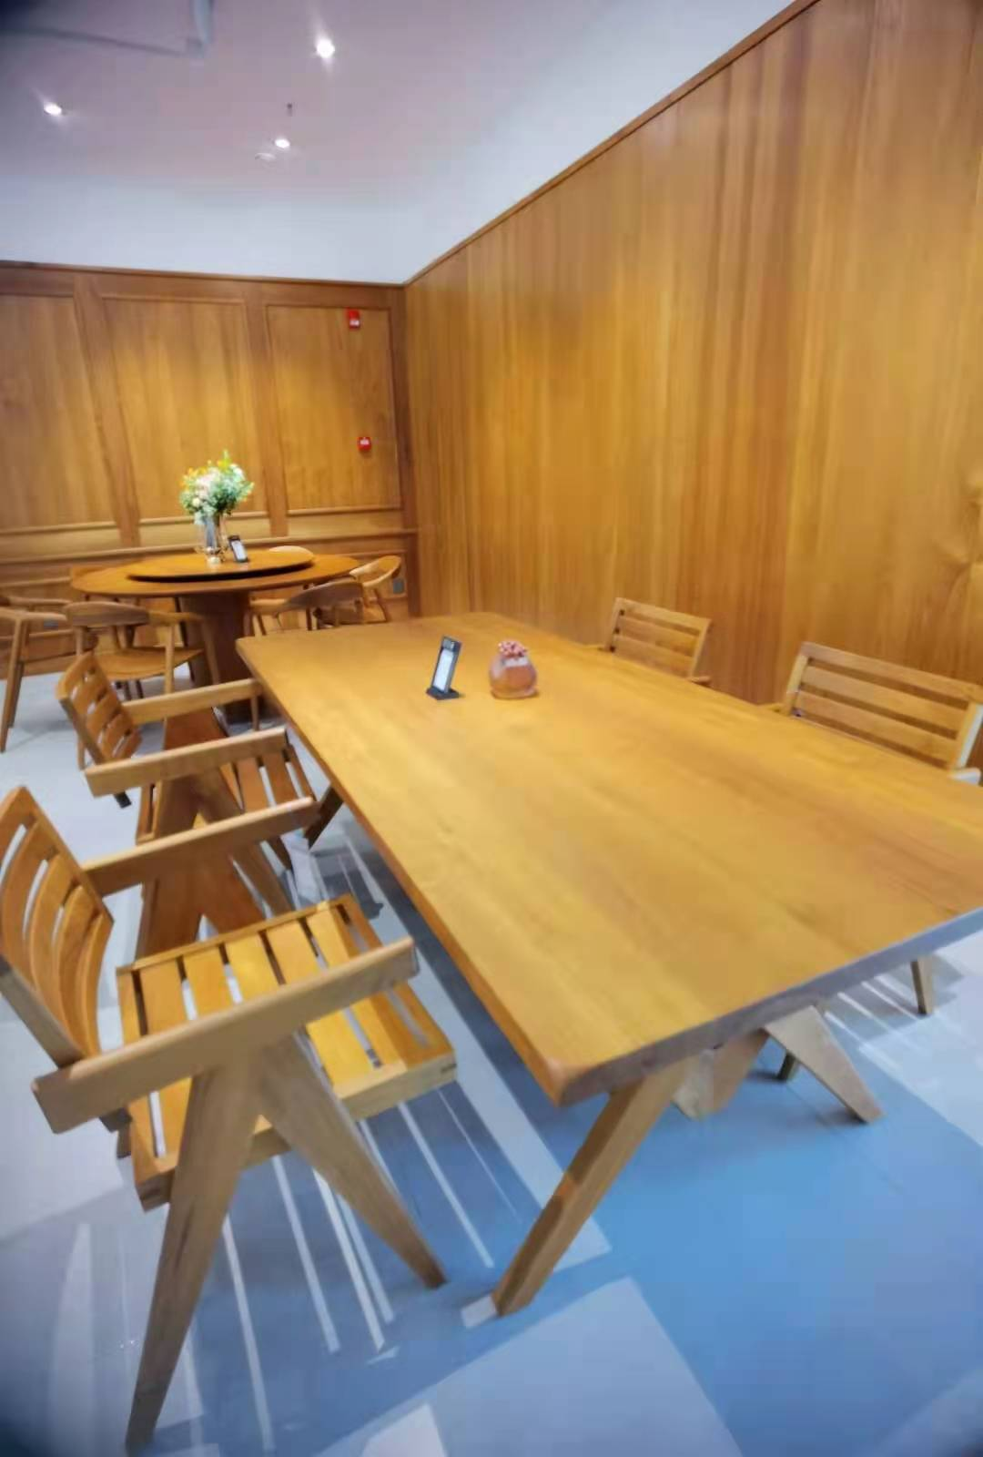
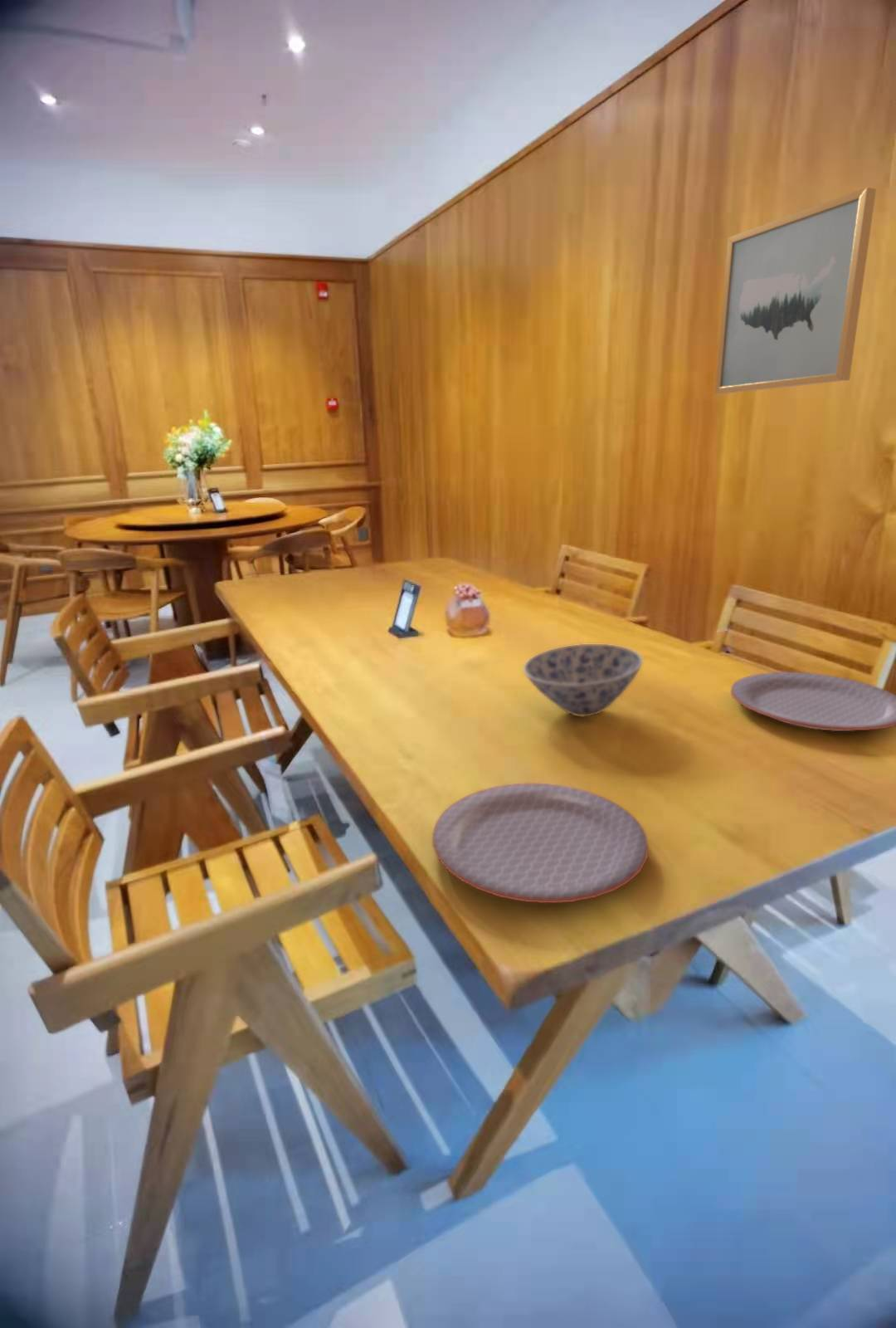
+ bowl [523,643,644,717]
+ wall art [714,187,877,395]
+ plate [729,671,896,732]
+ plate [431,782,650,904]
